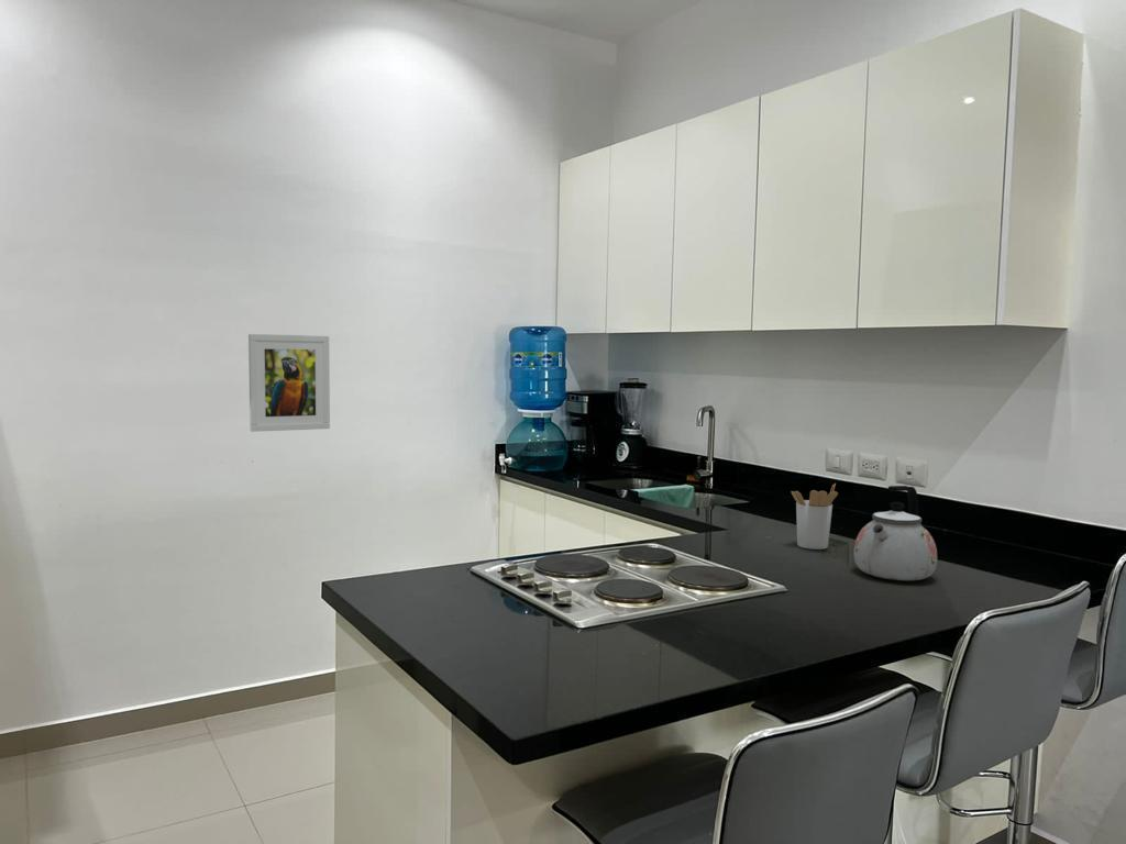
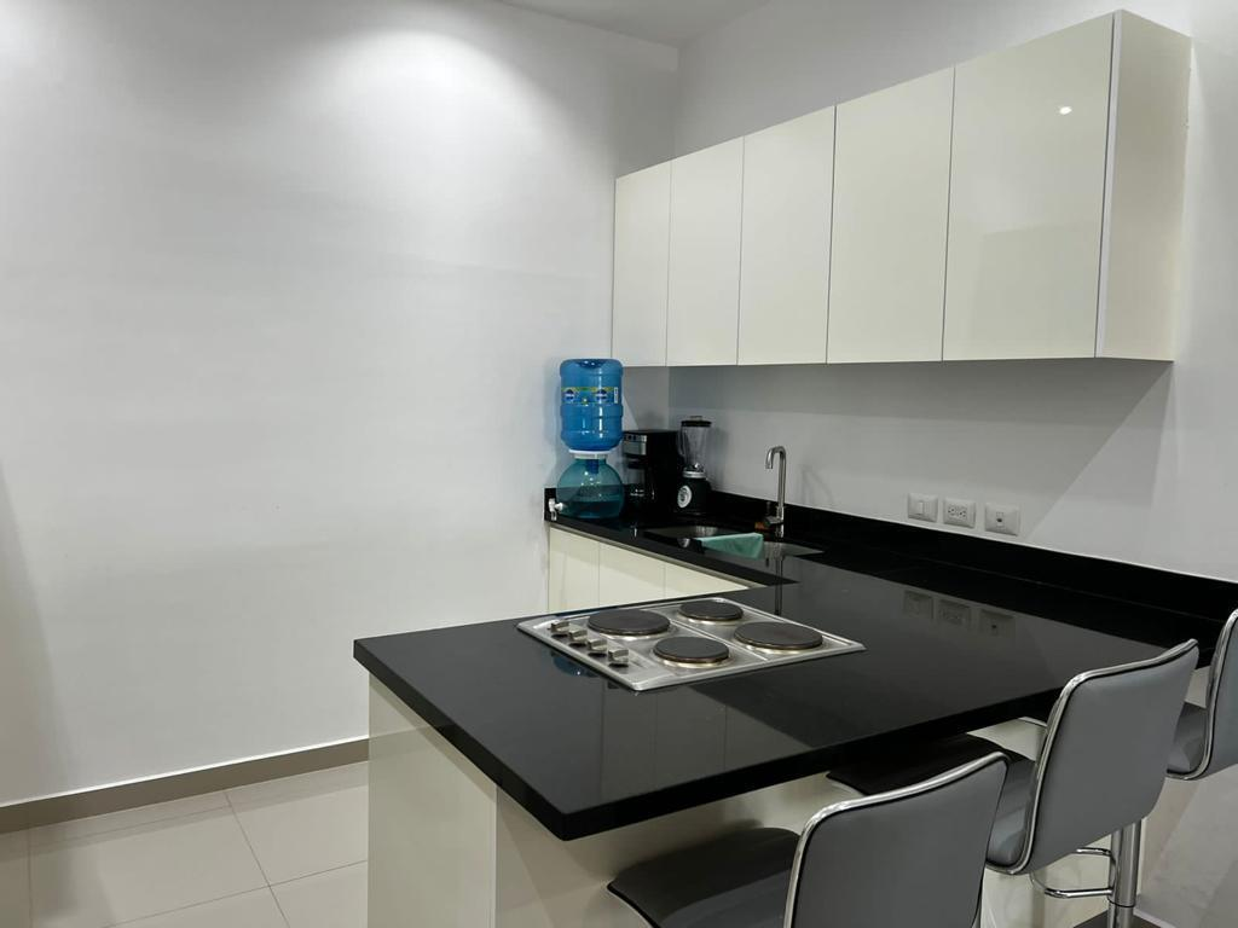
- kettle [852,485,938,581]
- utensil holder [791,482,839,551]
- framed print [247,333,331,433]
